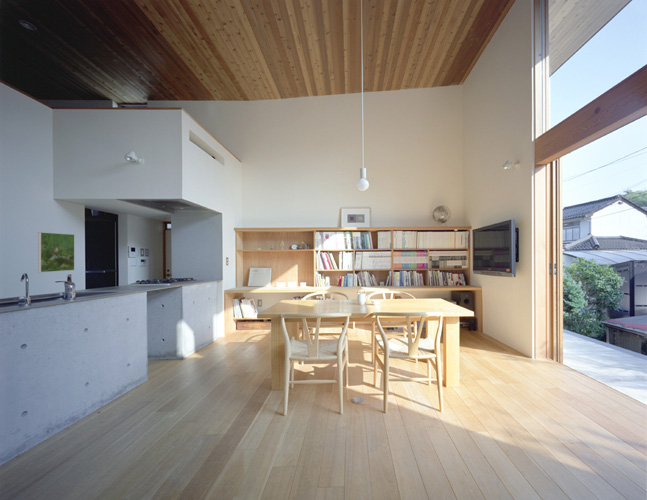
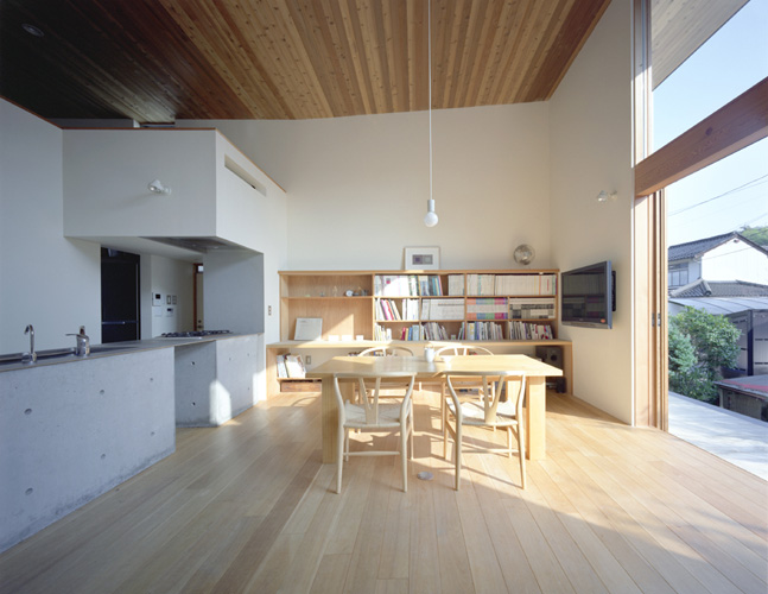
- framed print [37,231,75,273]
